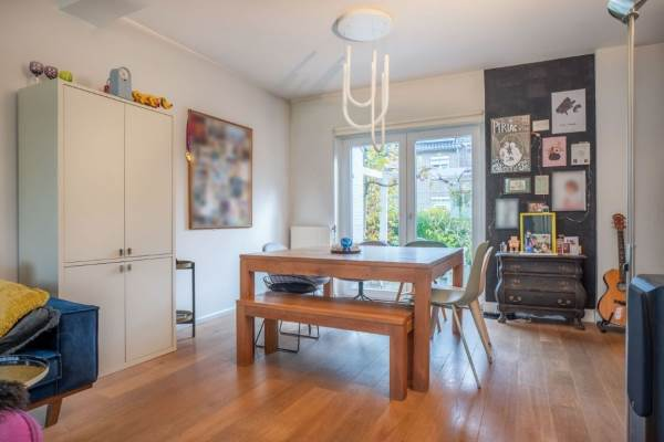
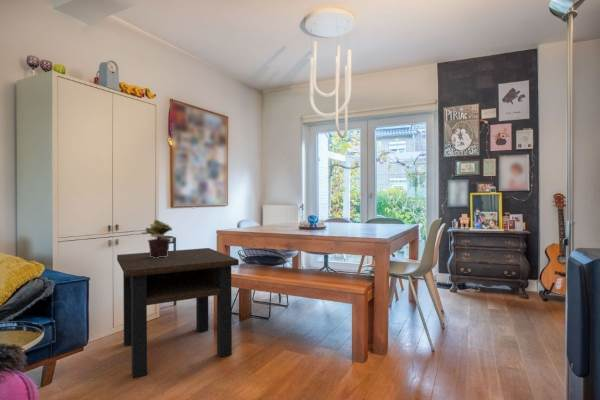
+ side table [116,247,240,379]
+ potted plant [141,219,173,258]
